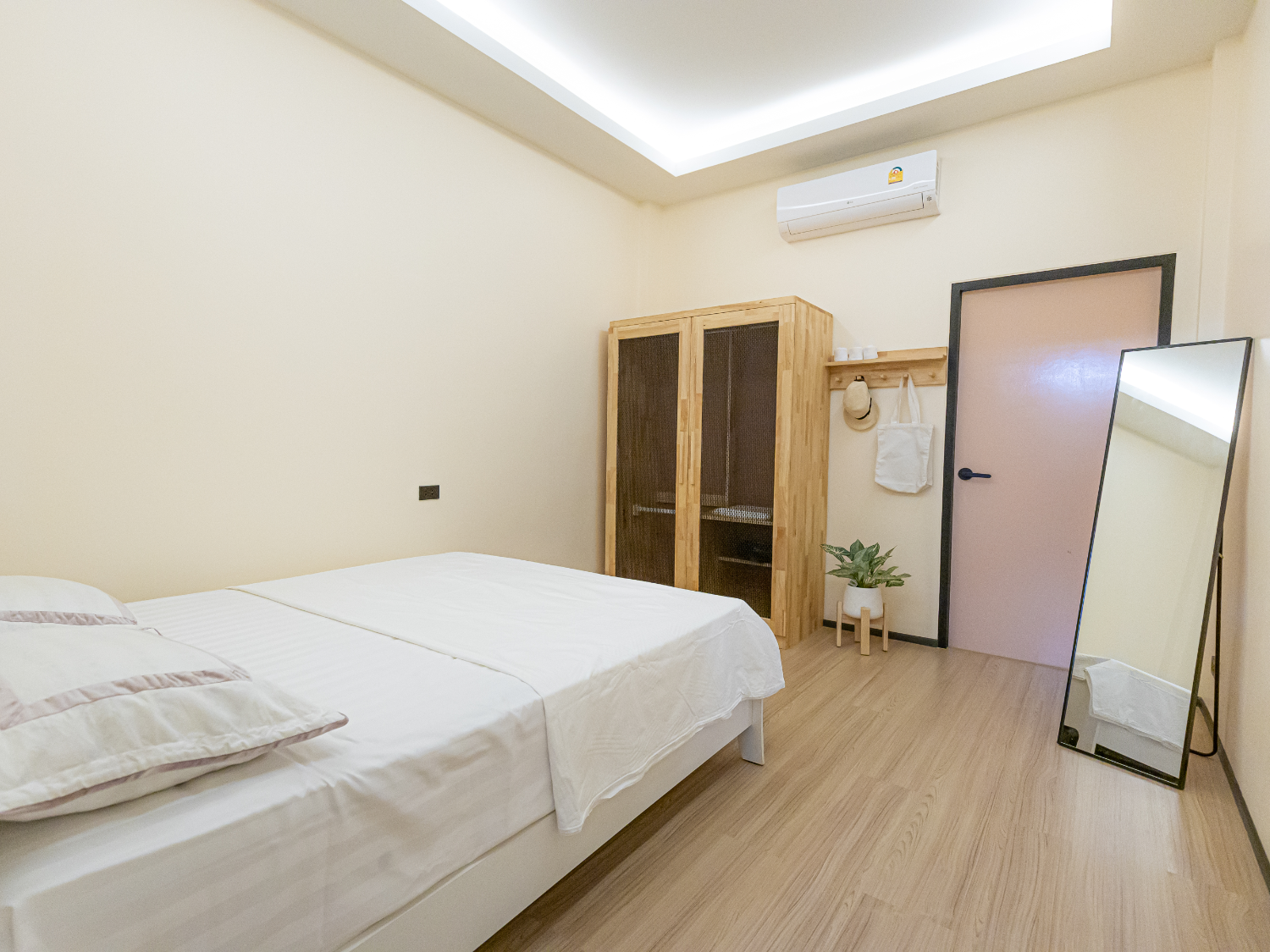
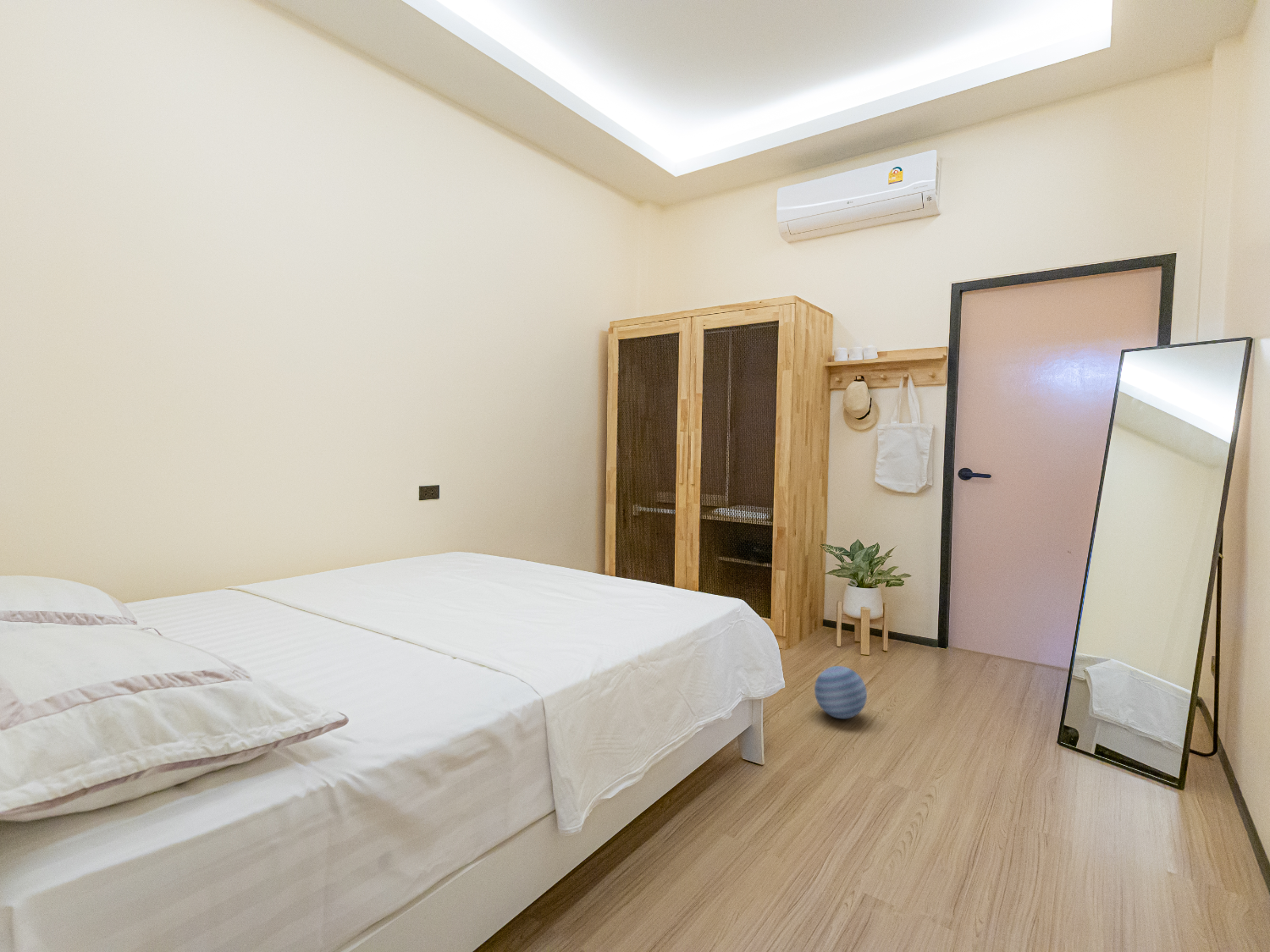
+ decorative ball [814,665,868,719]
